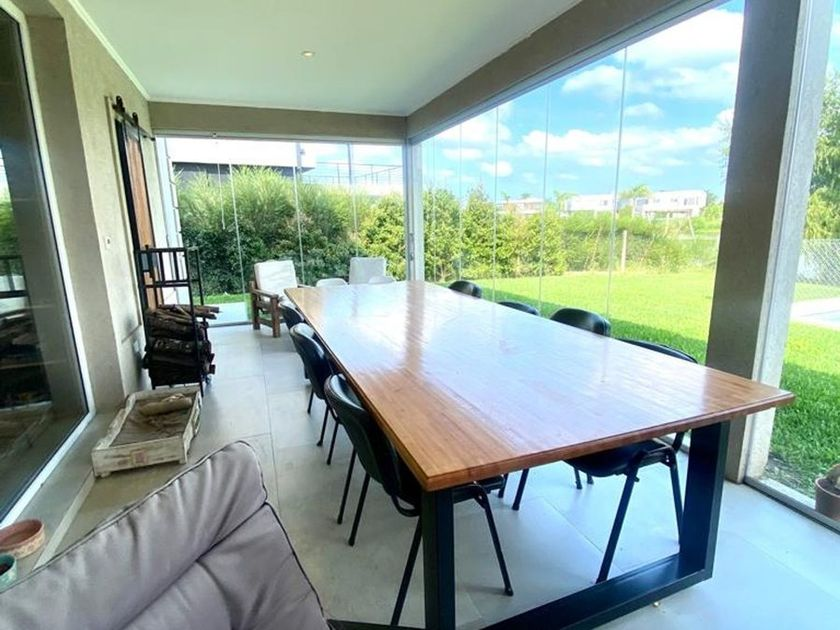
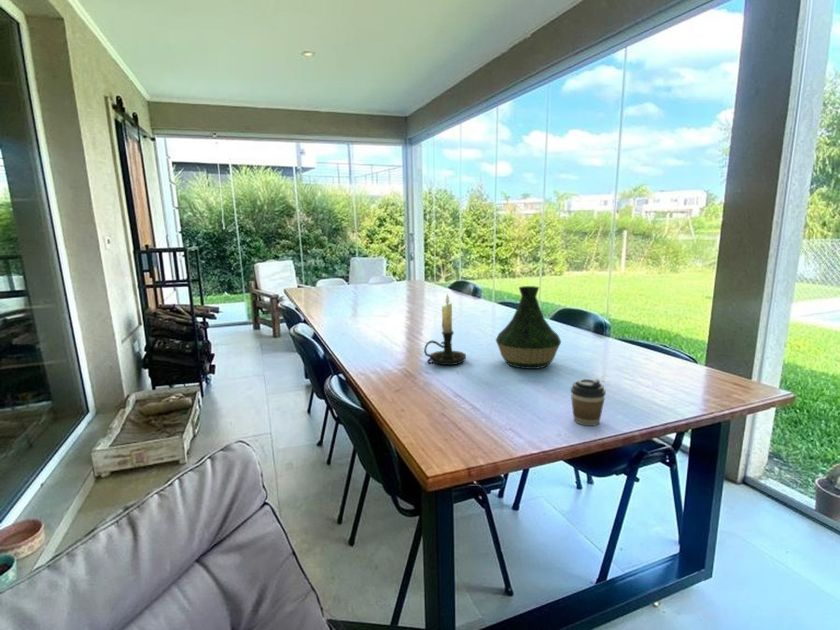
+ vase [495,285,562,370]
+ coffee cup [570,378,607,427]
+ candle holder [423,292,467,366]
